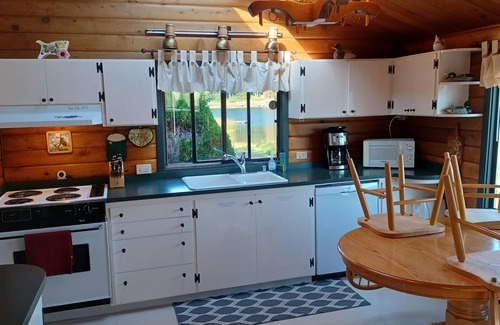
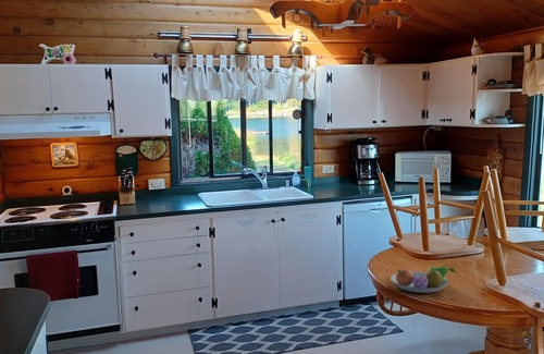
+ fruit bowl [390,266,456,294]
